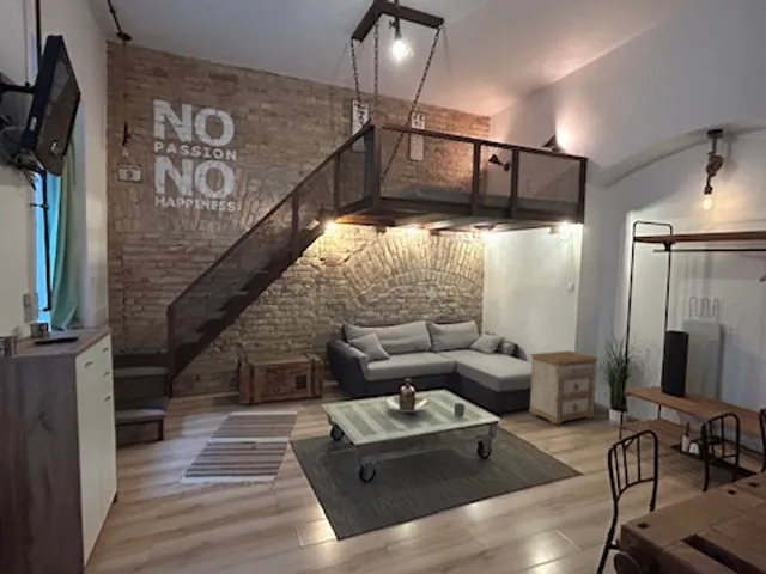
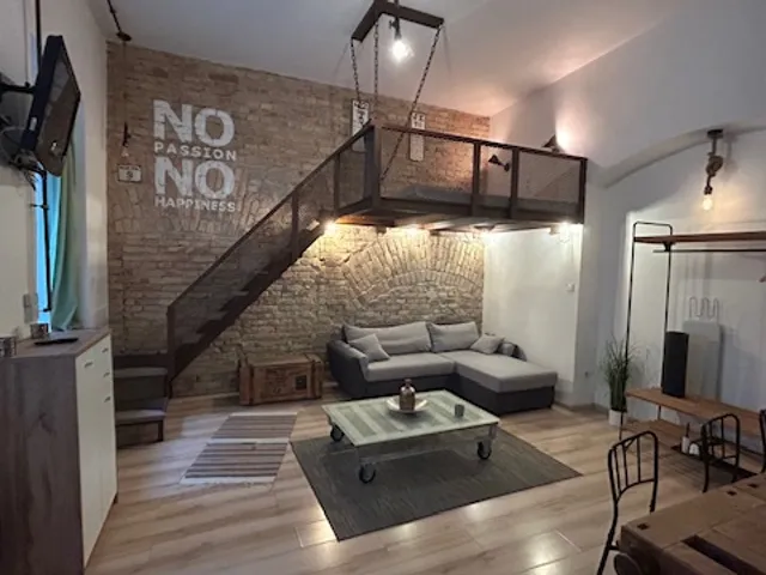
- nightstand [528,349,600,426]
